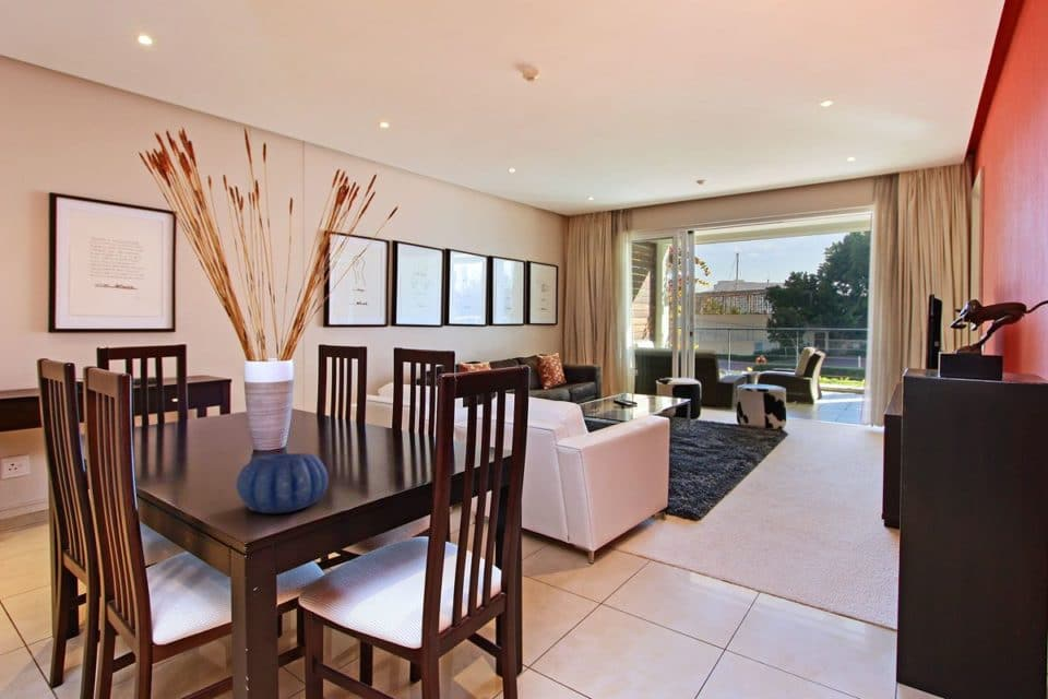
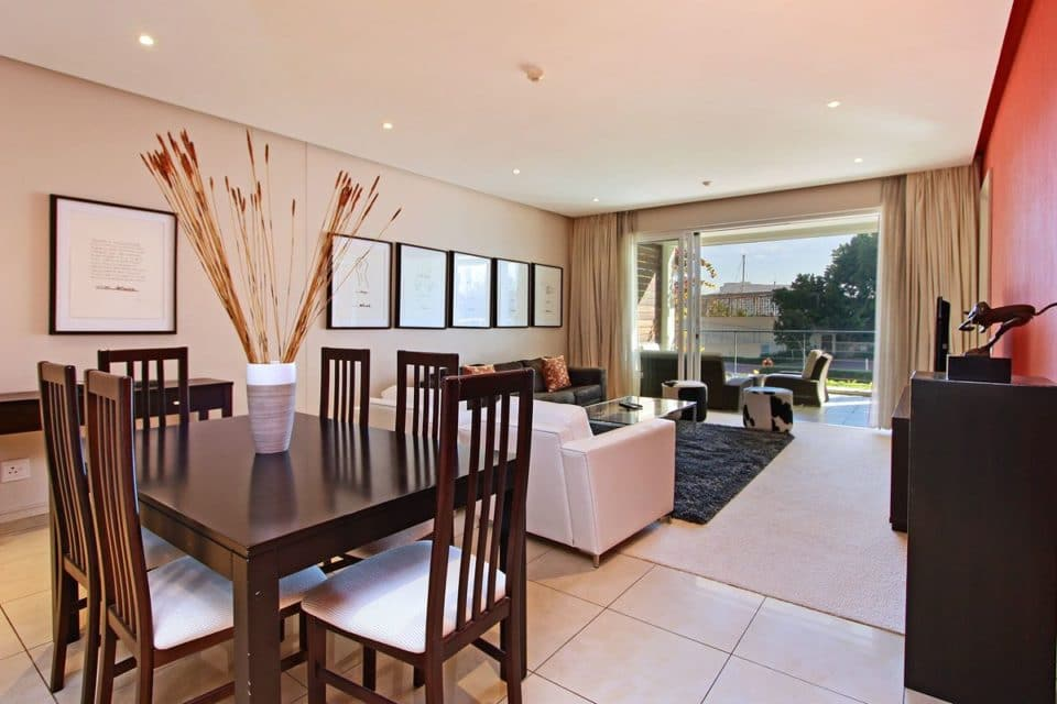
- decorative bowl [235,452,329,514]
